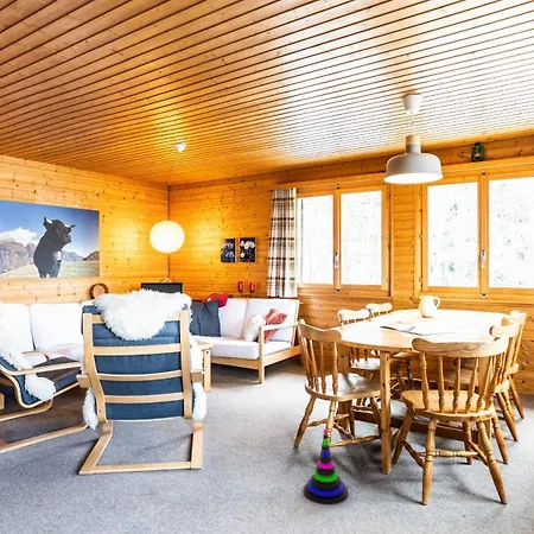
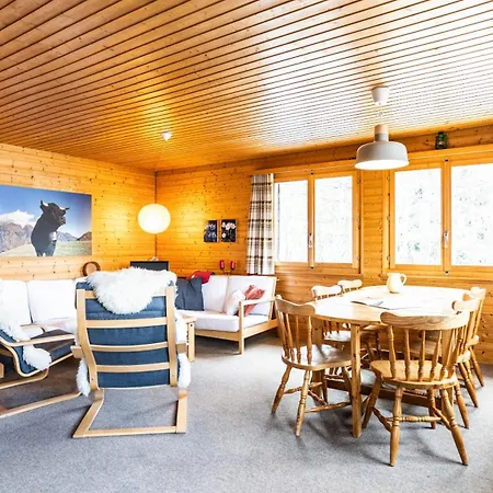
- stacking toy [303,427,349,506]
